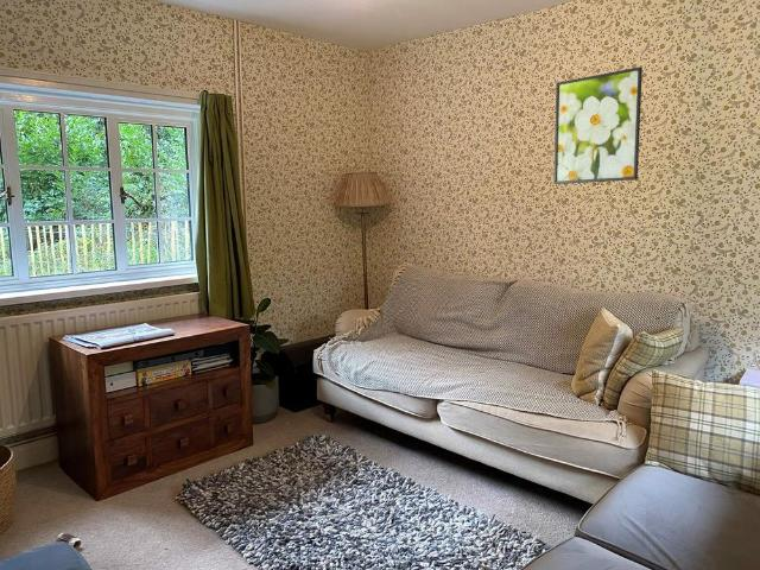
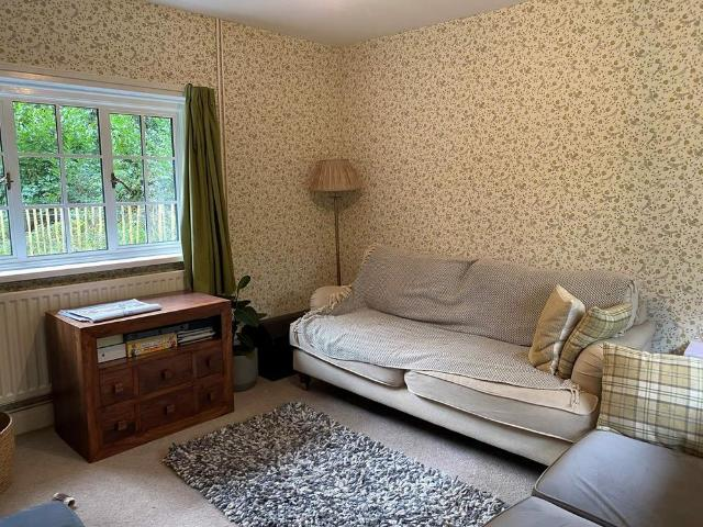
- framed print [552,65,644,185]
